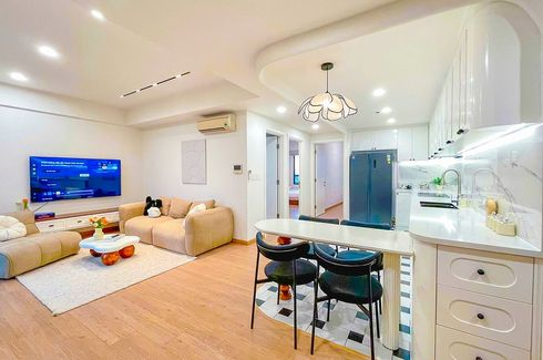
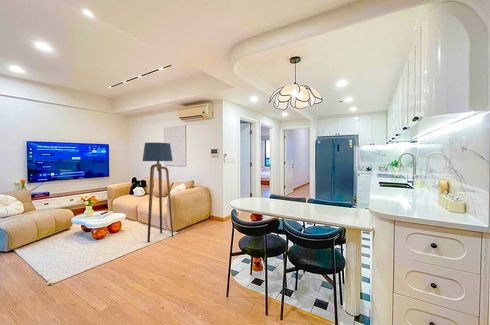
+ floor lamp [142,142,174,243]
